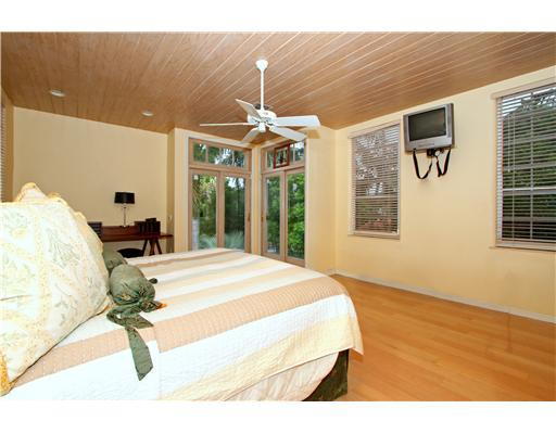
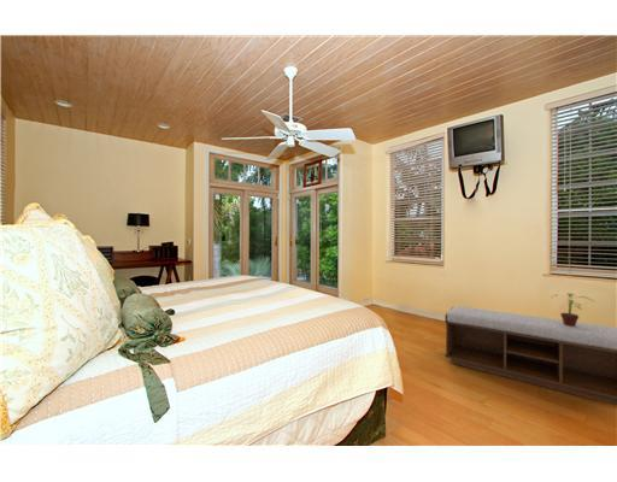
+ potted plant [552,292,597,327]
+ bench [443,305,617,406]
